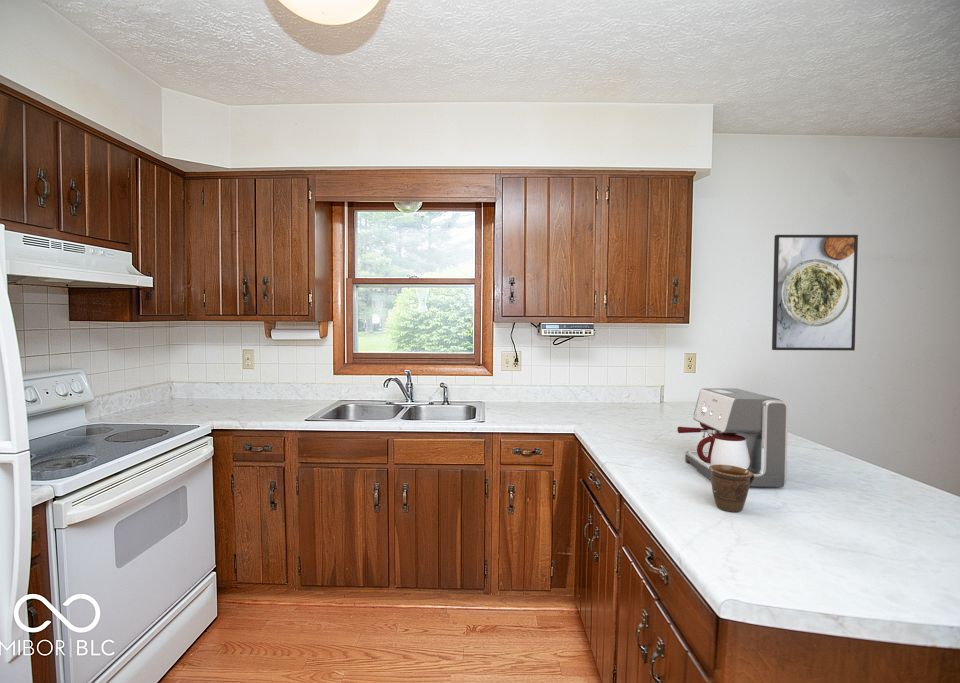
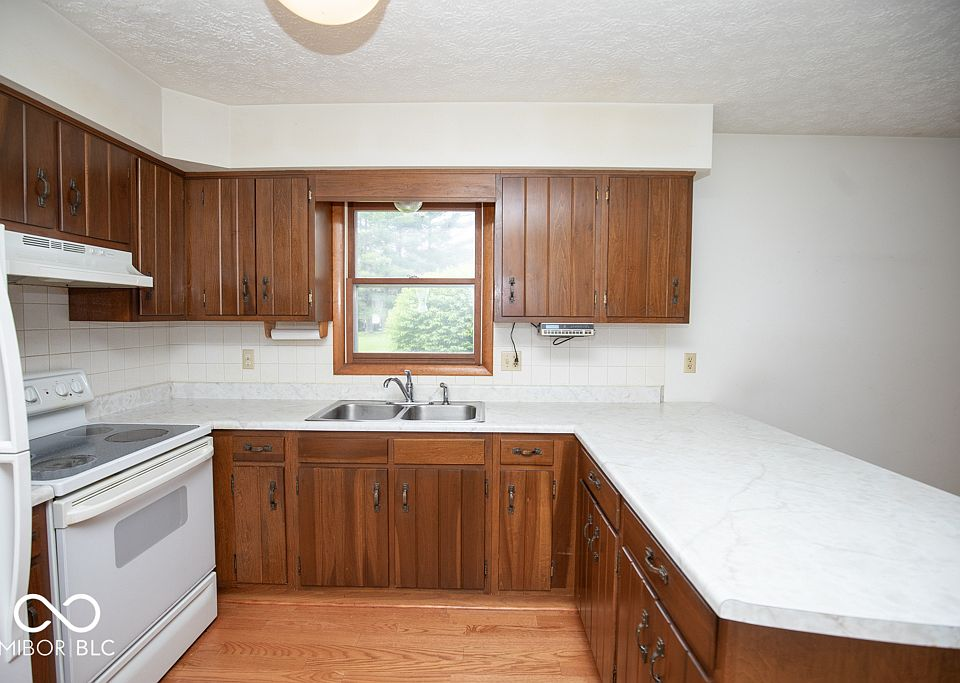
- mug [709,465,754,513]
- coffee maker [676,387,789,488]
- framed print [771,234,859,352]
